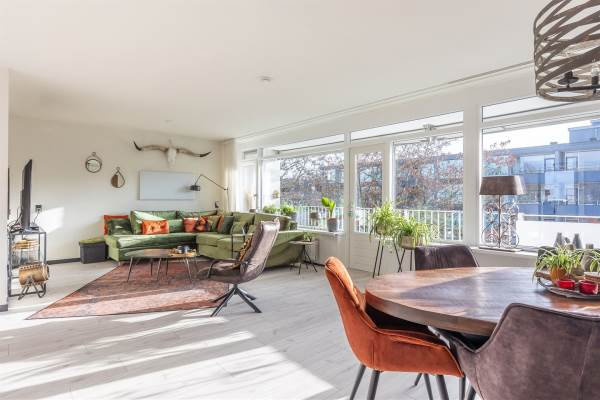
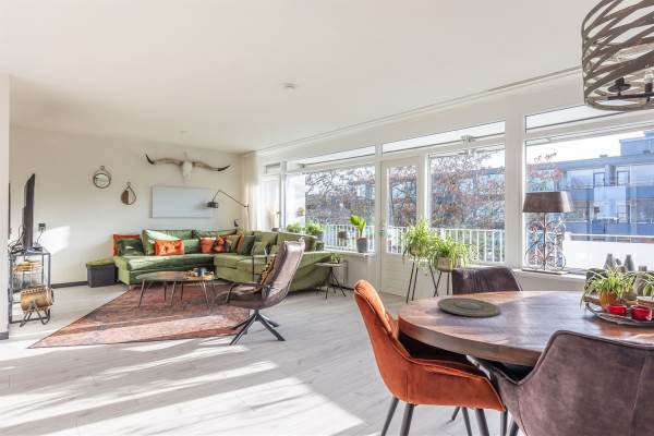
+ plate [436,296,501,317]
